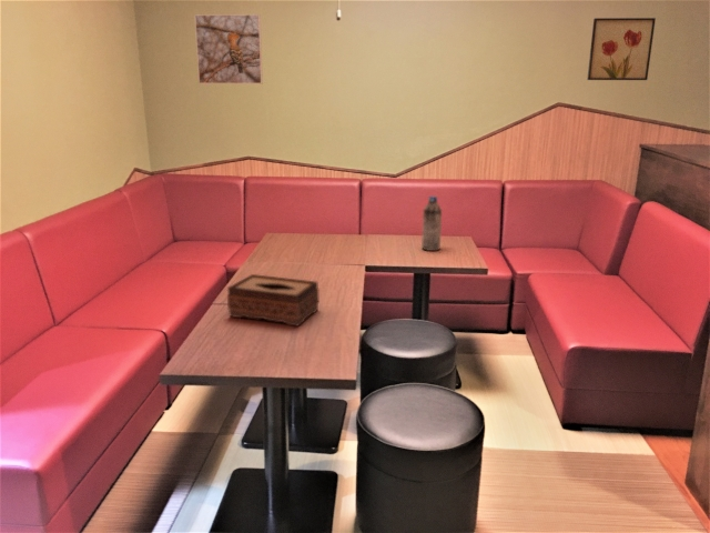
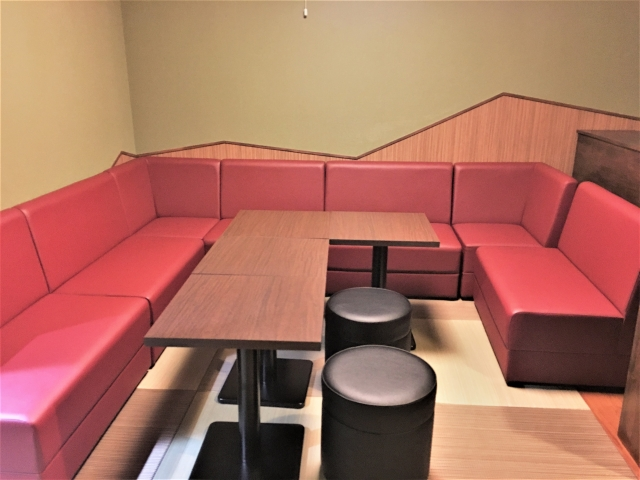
- tissue box [226,273,321,328]
- water bottle [420,195,443,252]
- wall art [586,17,657,81]
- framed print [193,13,264,86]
